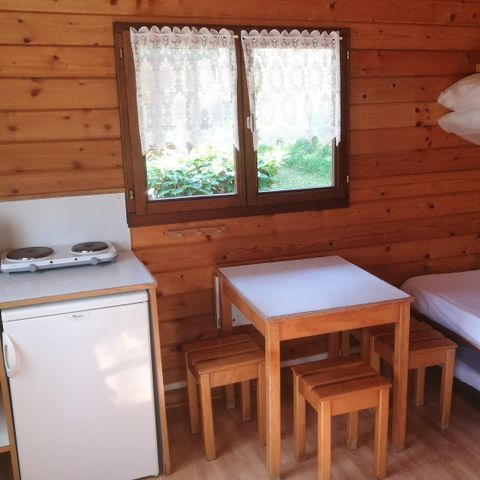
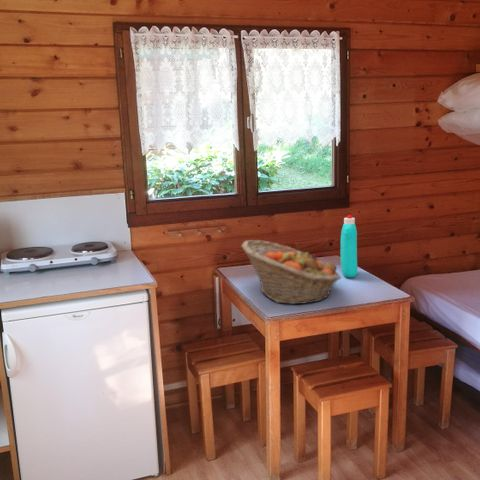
+ fruit basket [240,239,342,305]
+ bottle [339,214,358,279]
